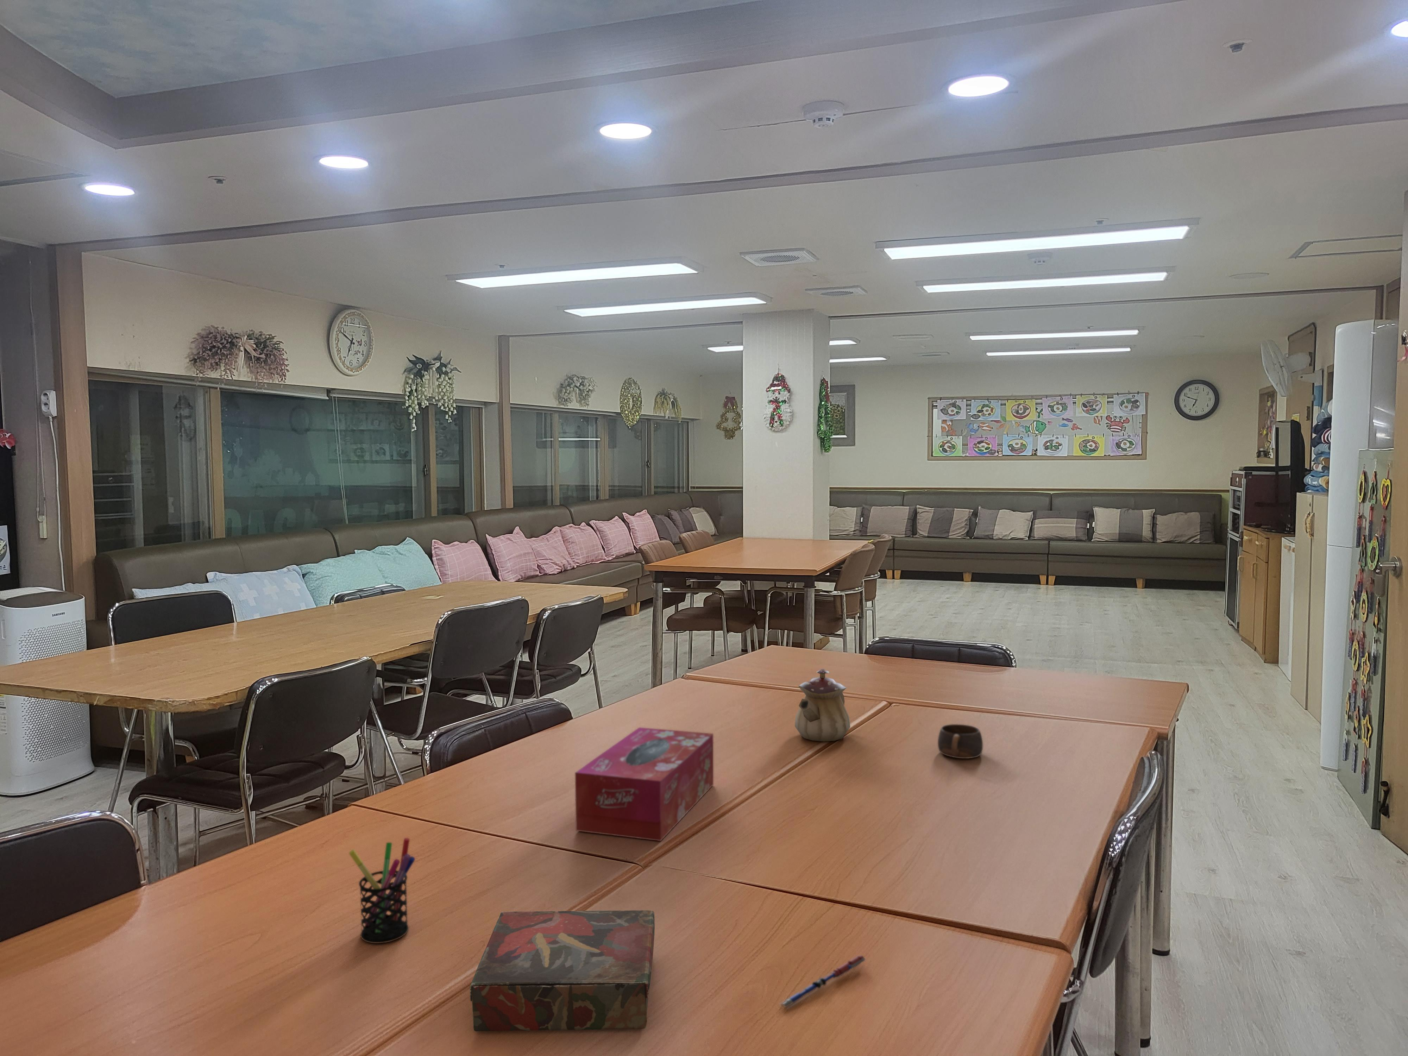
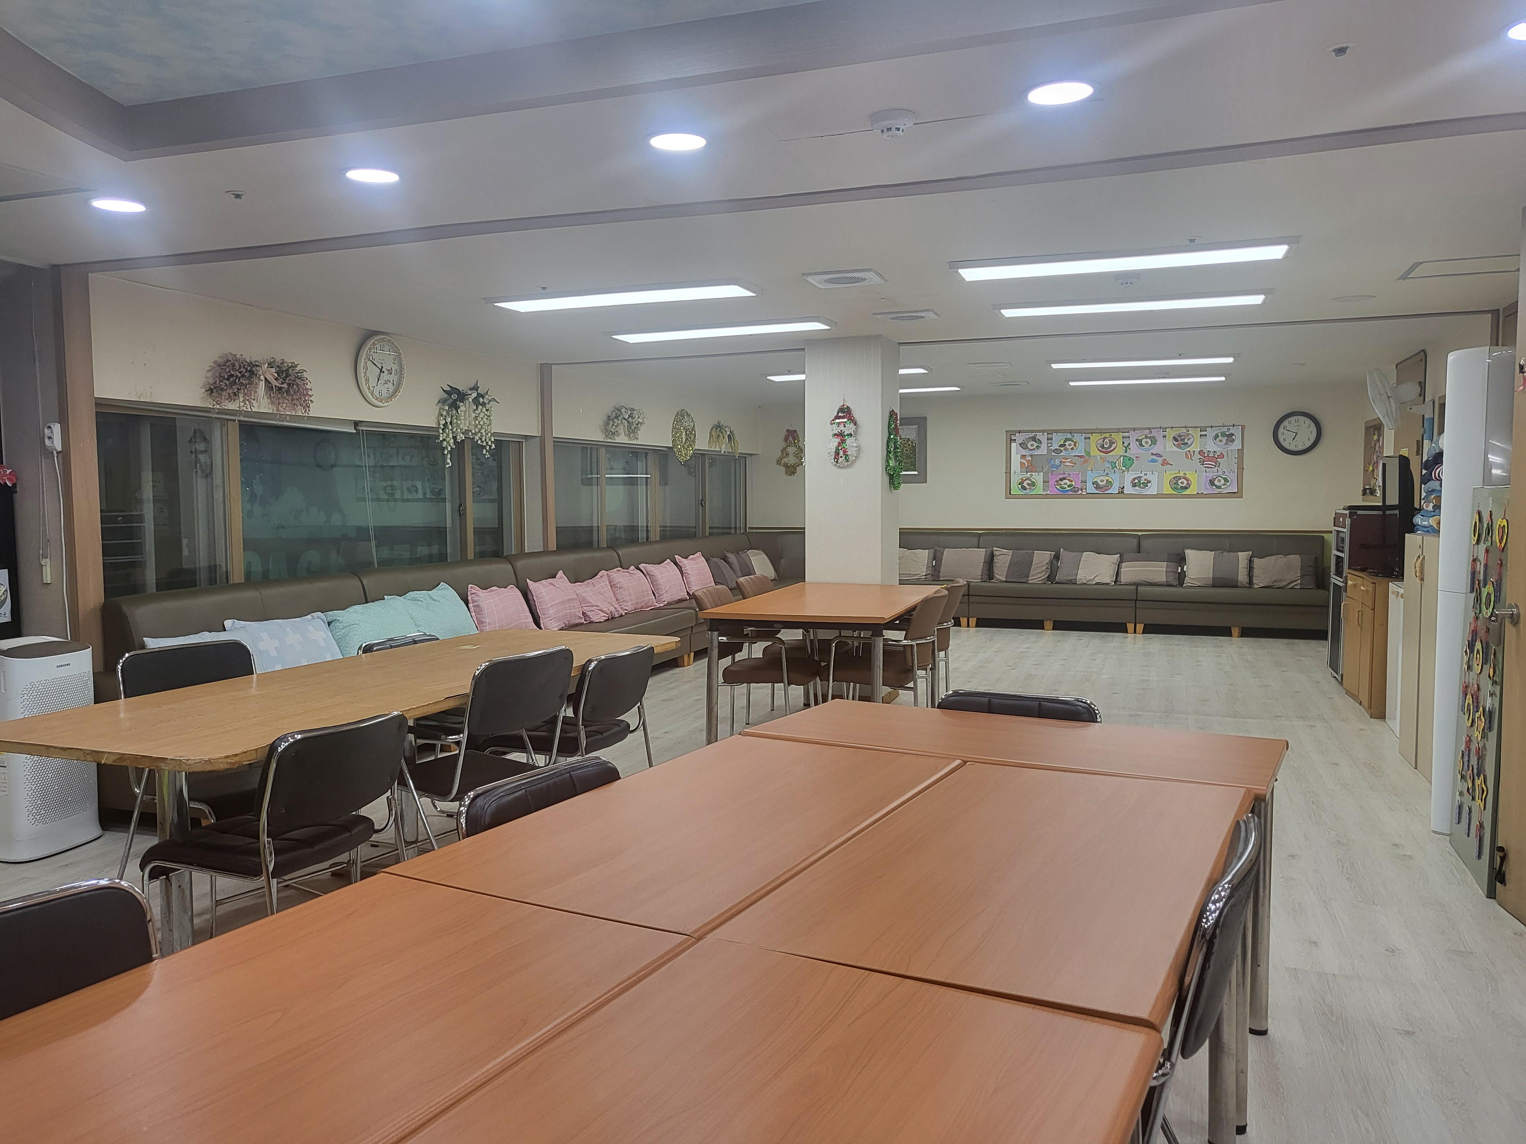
- cup [938,723,983,759]
- pen holder [348,837,416,944]
- book [470,910,655,1032]
- tissue box [574,727,714,841]
- teapot [795,669,850,742]
- pen [779,955,866,1009]
